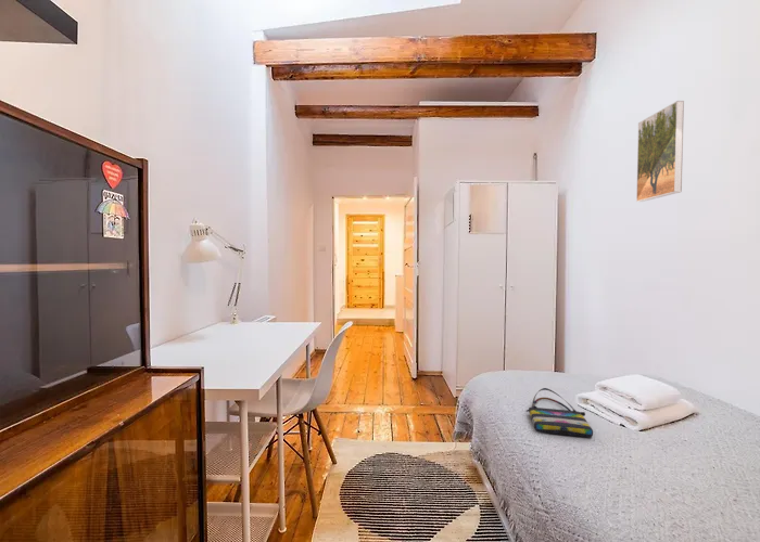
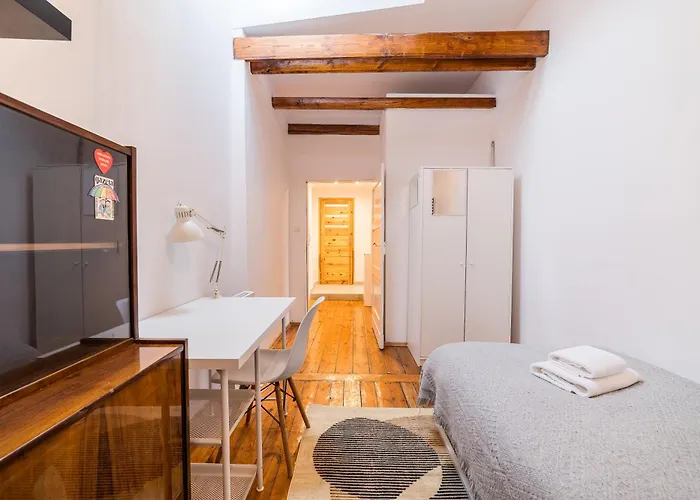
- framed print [635,100,685,203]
- tote bag [525,387,594,438]
